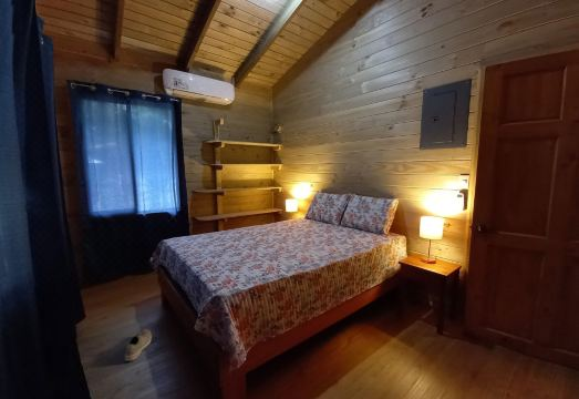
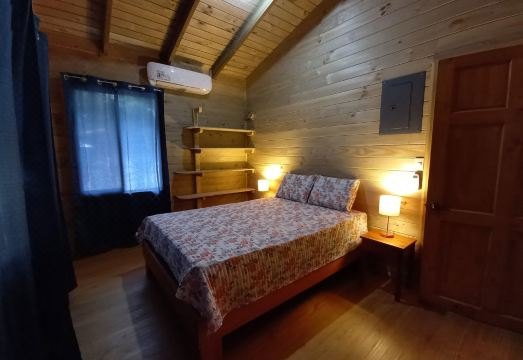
- sneaker [124,328,153,362]
